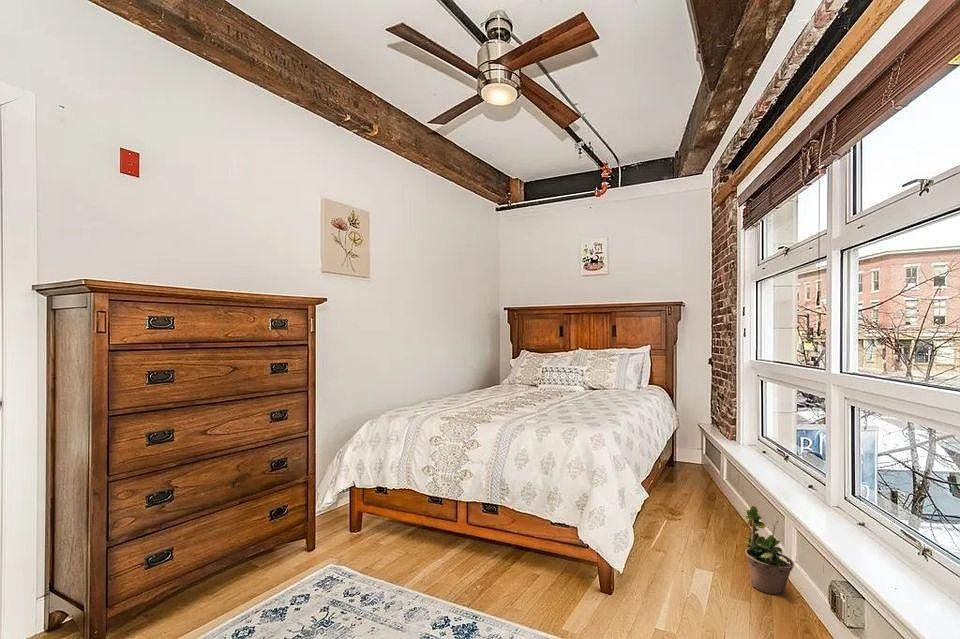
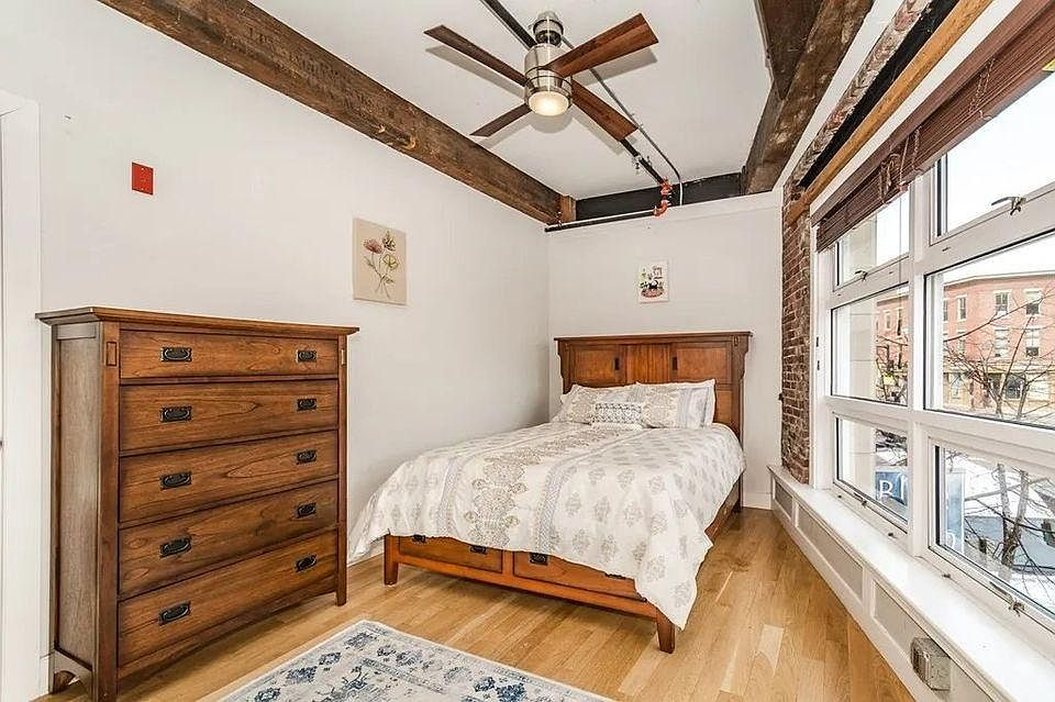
- potted plant [743,501,795,596]
